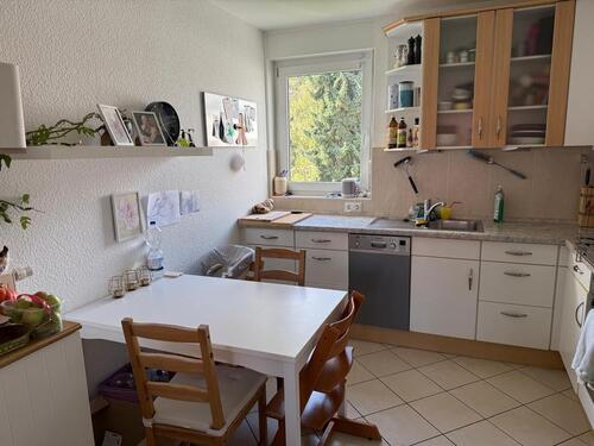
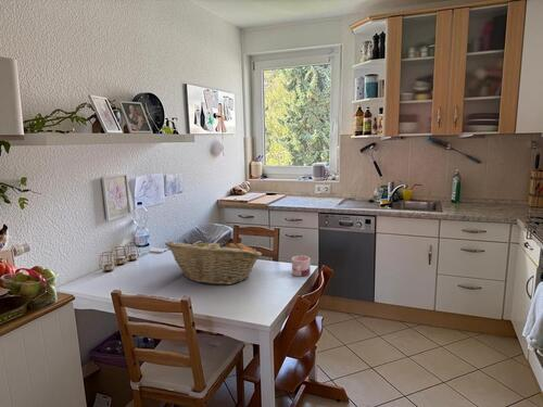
+ mug [291,255,312,277]
+ fruit basket [164,237,263,285]
